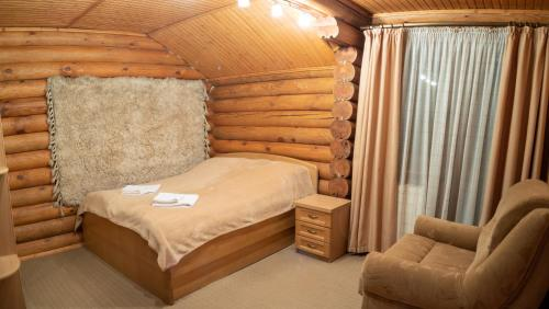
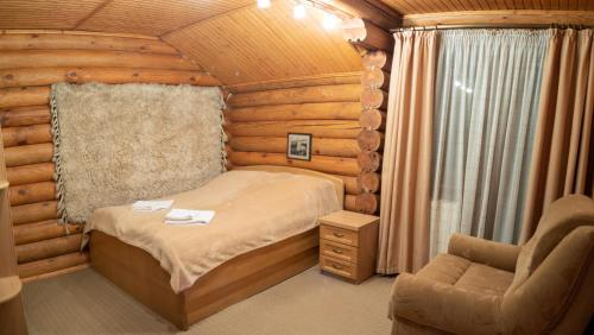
+ picture frame [285,131,314,163]
